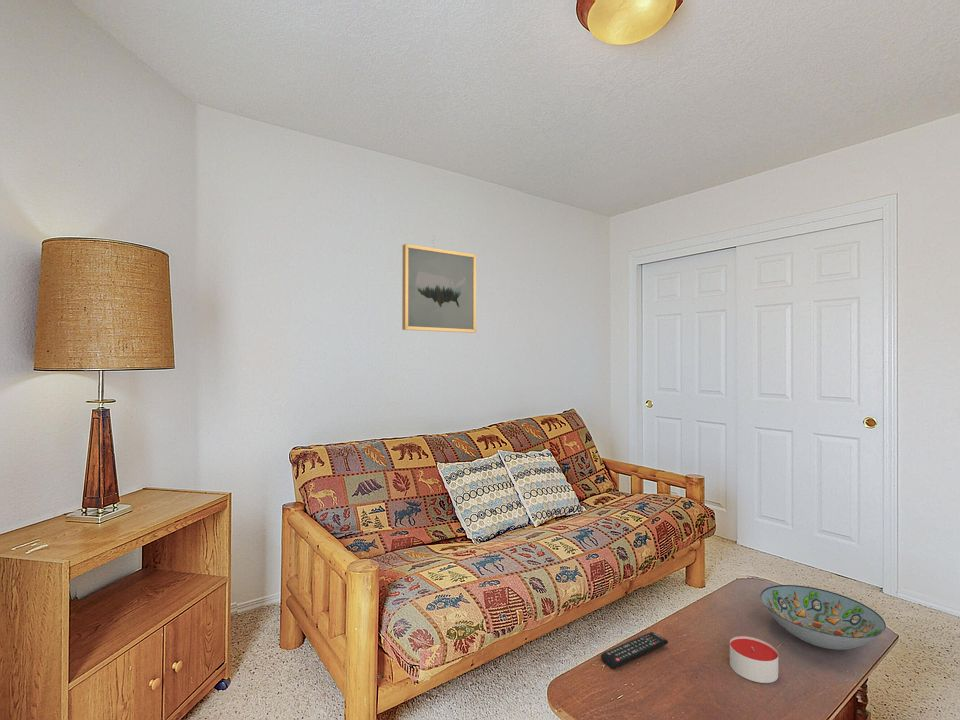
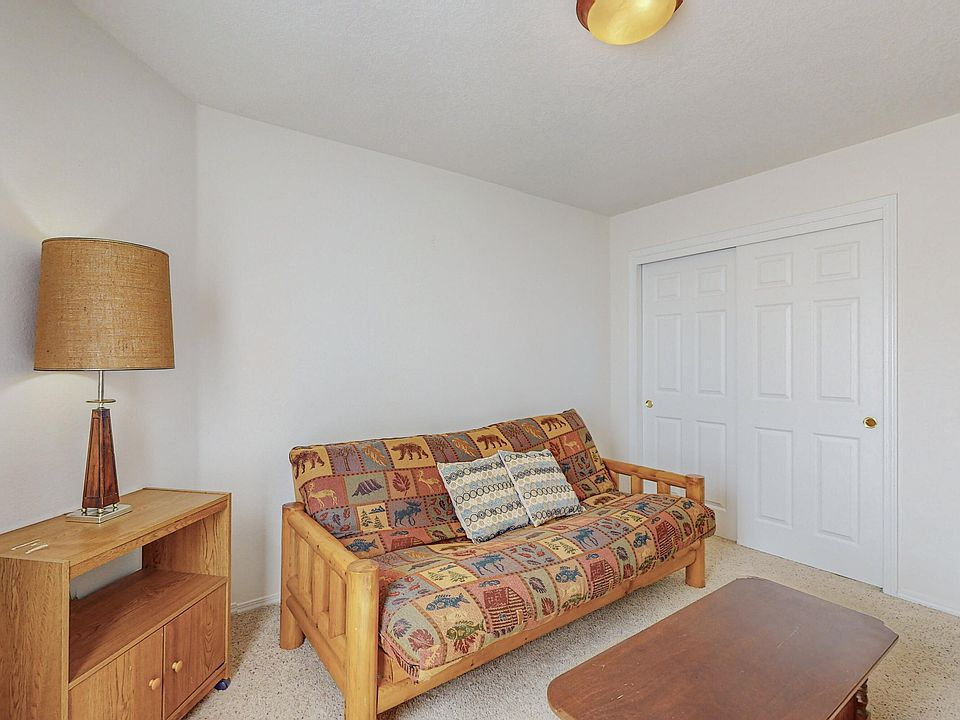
- remote control [600,631,669,670]
- wall art [401,243,477,334]
- decorative bowl [760,584,887,651]
- candle [729,635,779,684]
